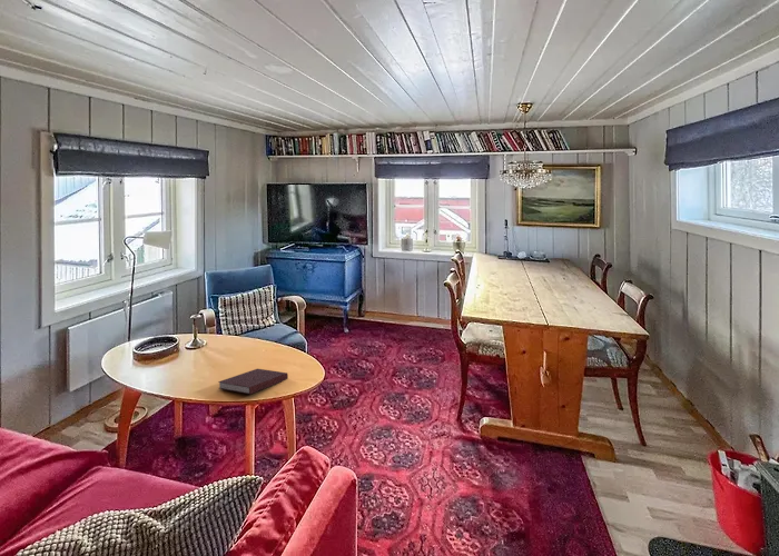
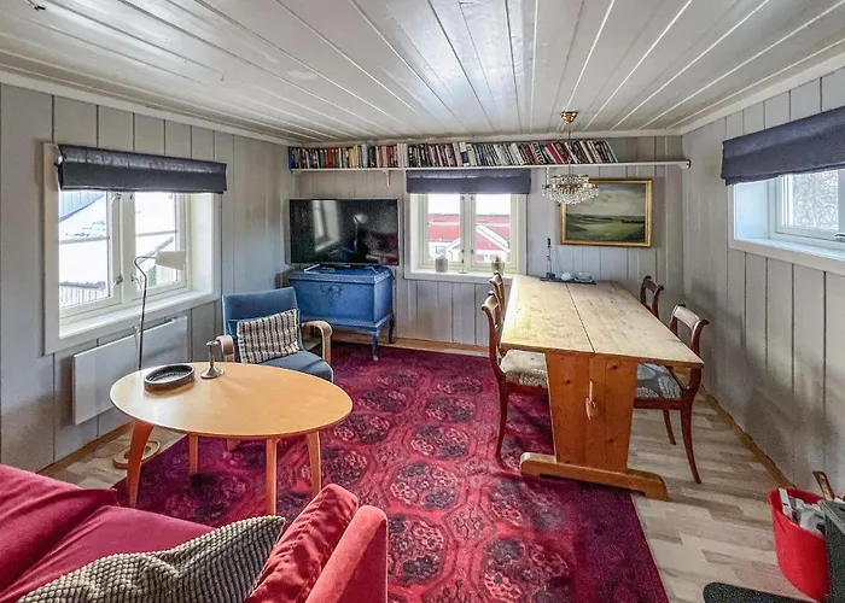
- notebook [217,368,289,395]
